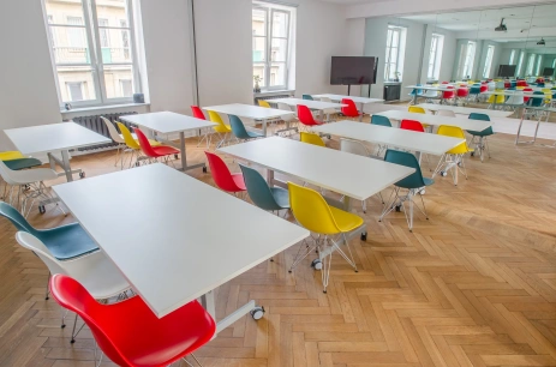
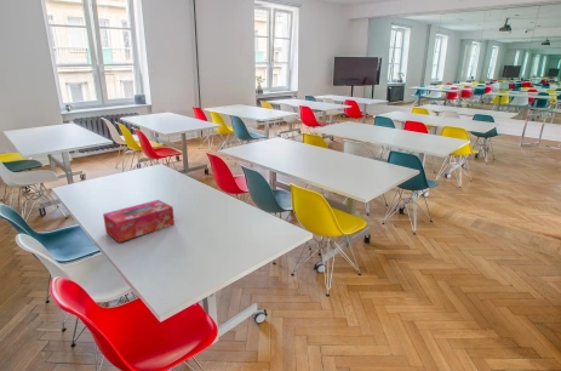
+ tissue box [102,199,176,244]
